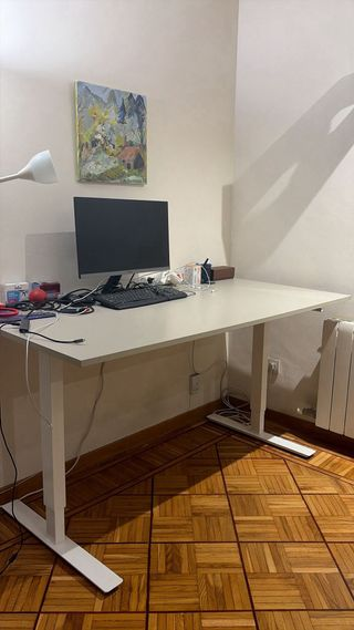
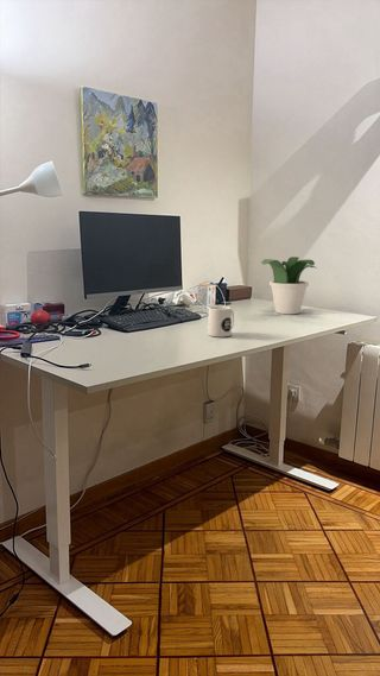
+ mug [207,305,235,339]
+ potted plant [260,255,318,315]
